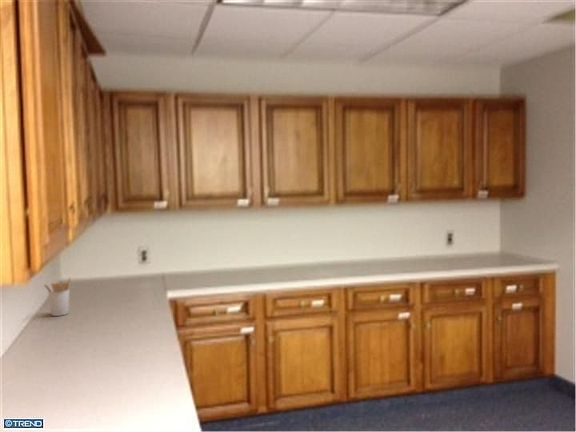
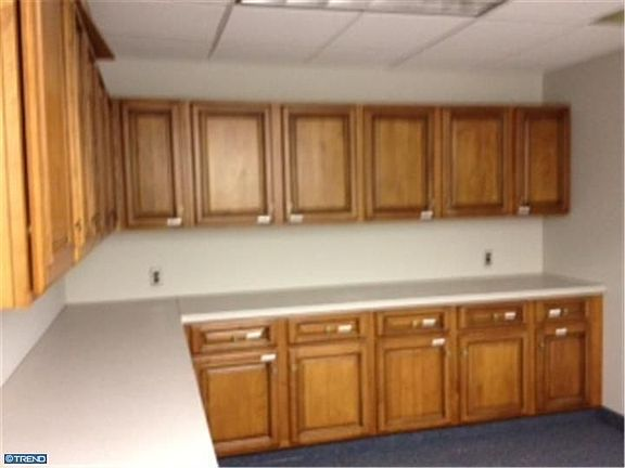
- utensil holder [43,277,72,317]
